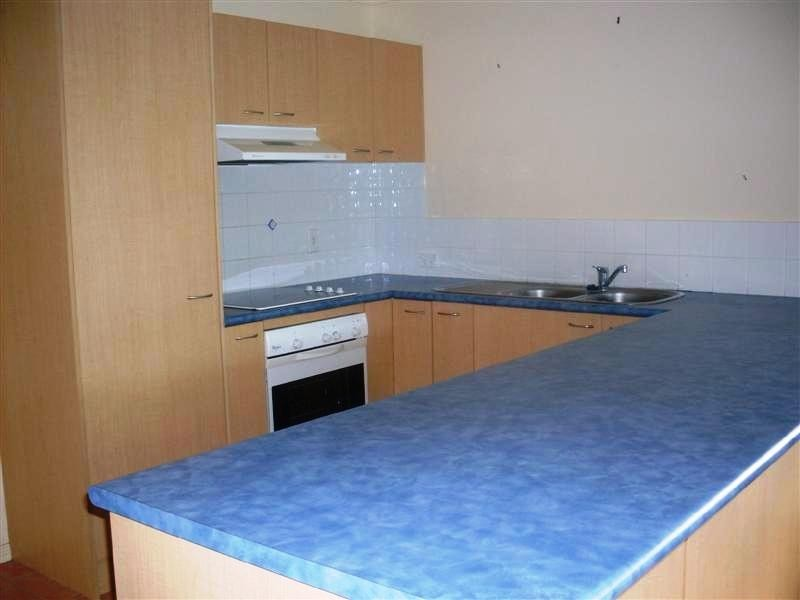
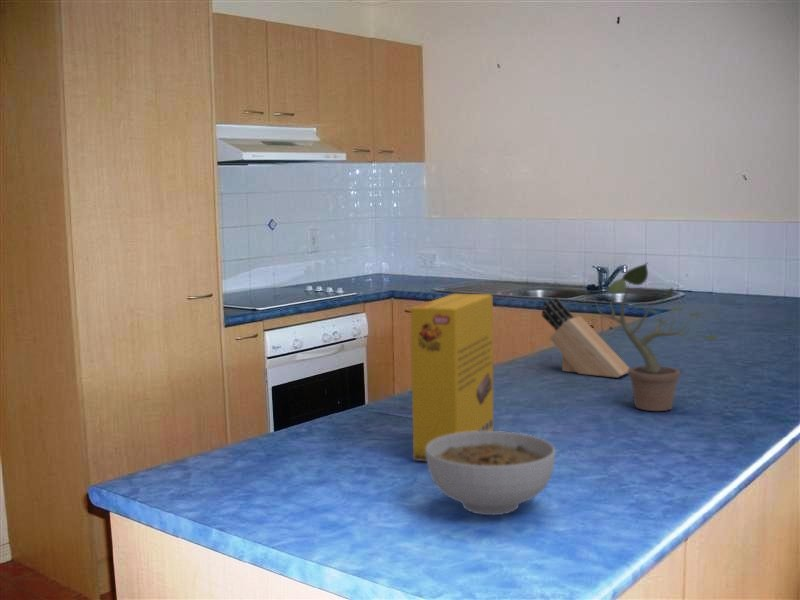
+ cereal box [410,293,494,462]
+ knife block [541,297,630,379]
+ potted plant [574,262,718,412]
+ bowl [426,430,556,516]
